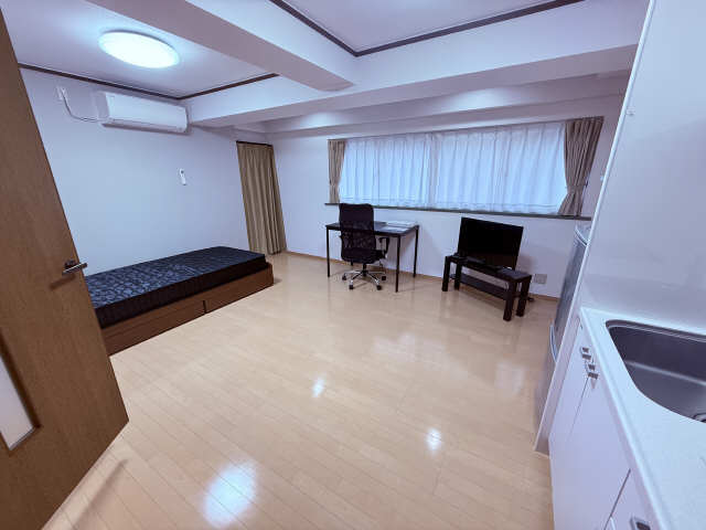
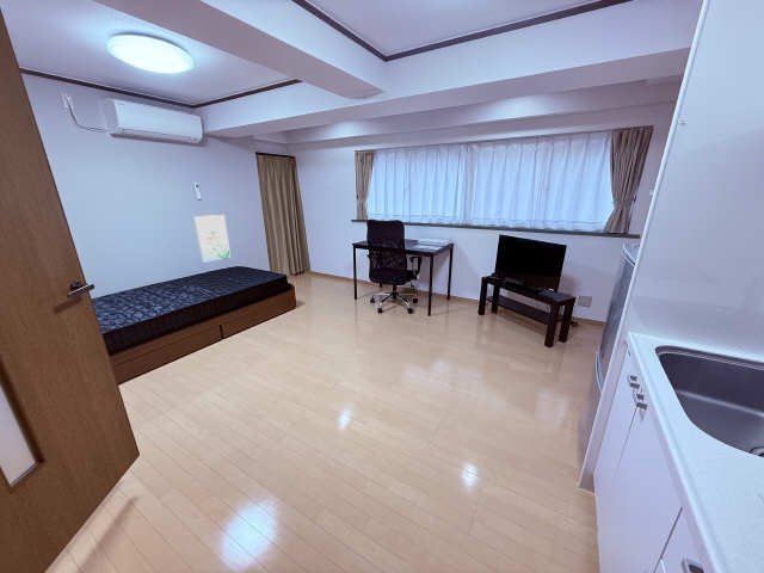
+ wall art [193,214,232,264]
